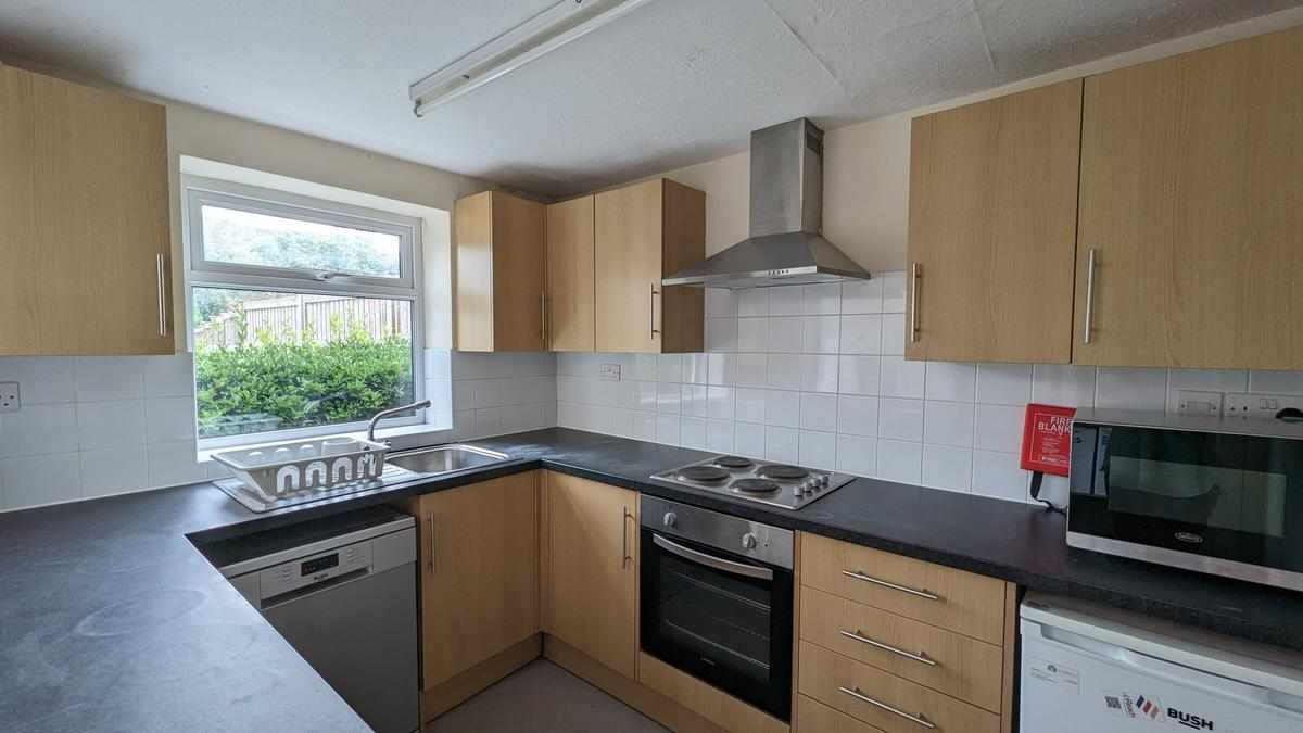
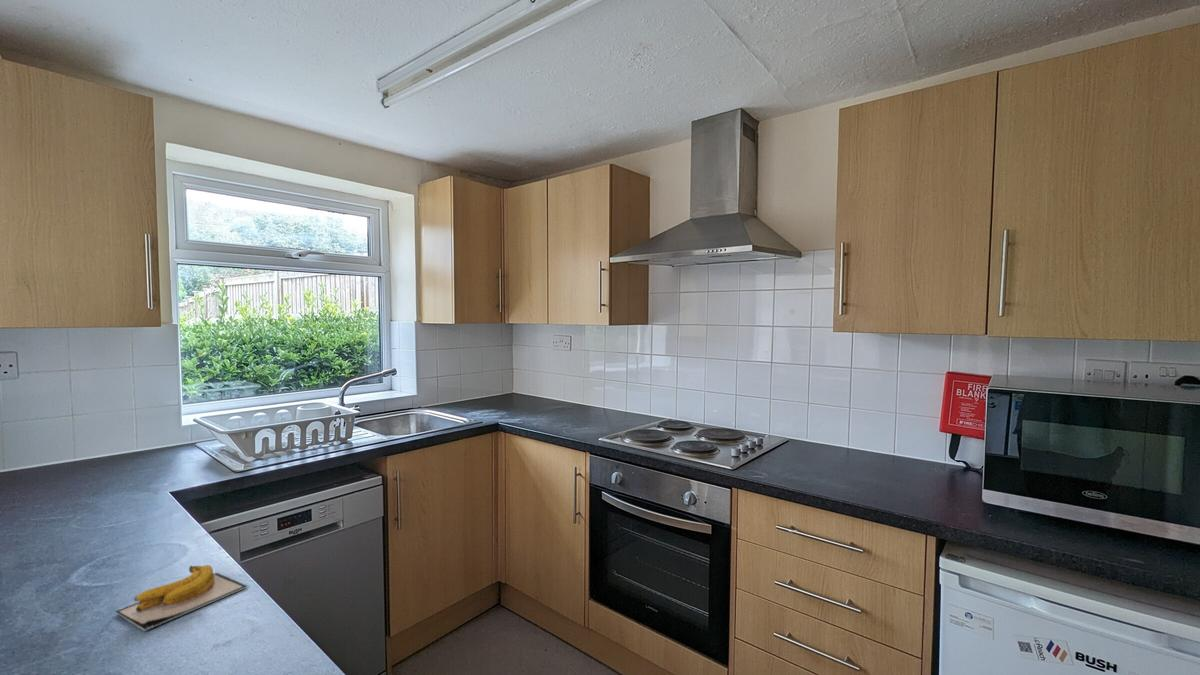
+ banana [114,564,250,632]
